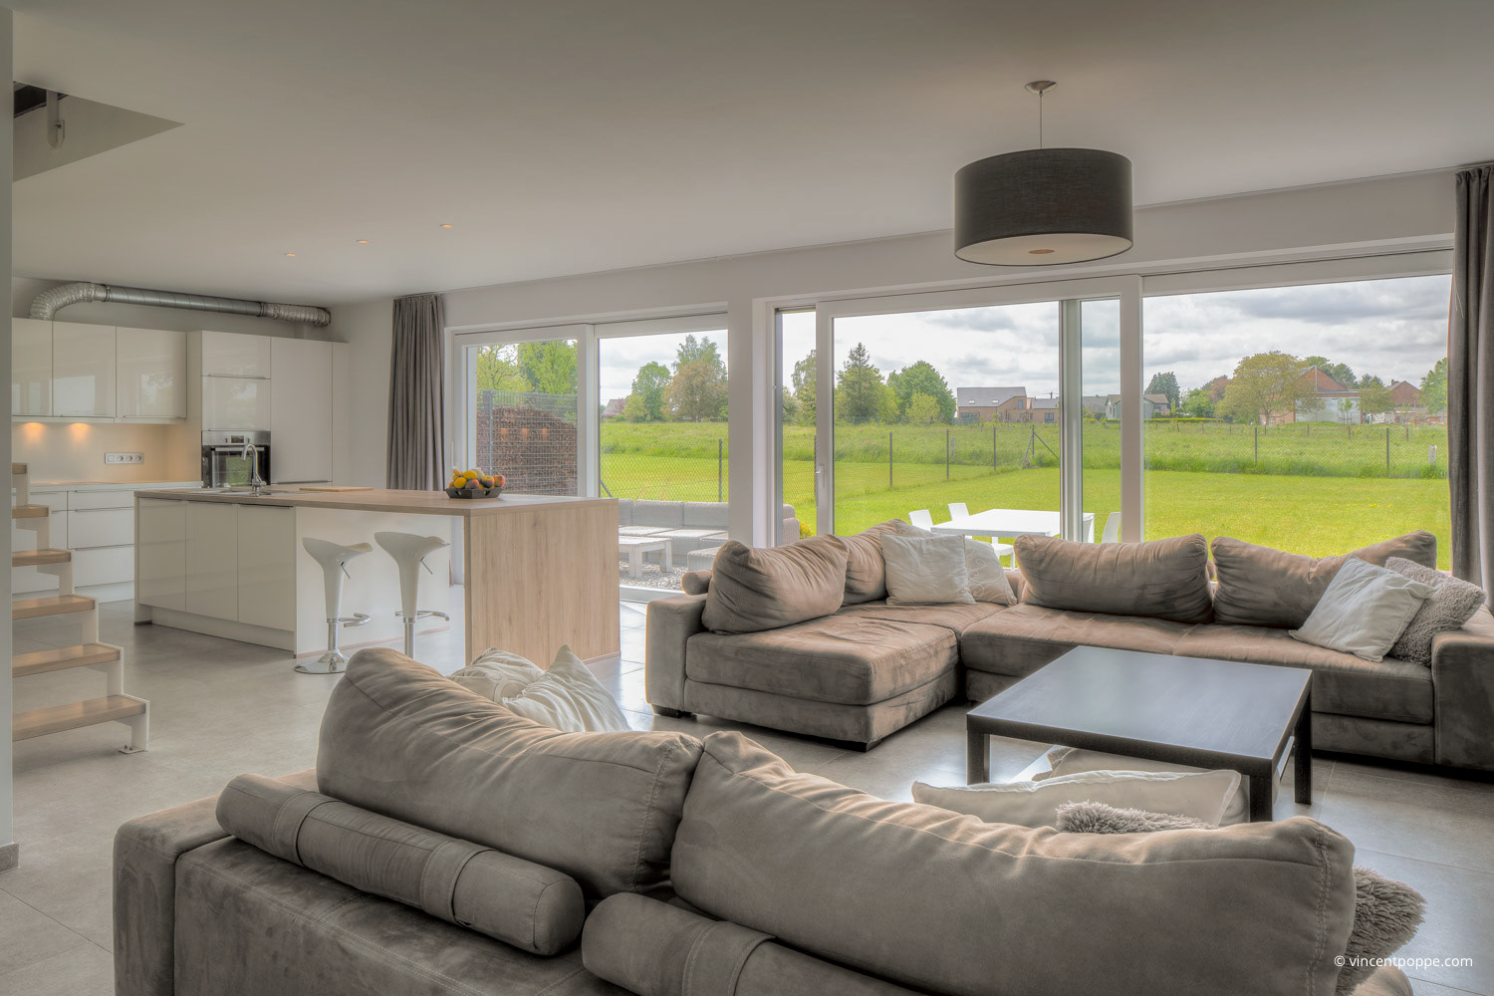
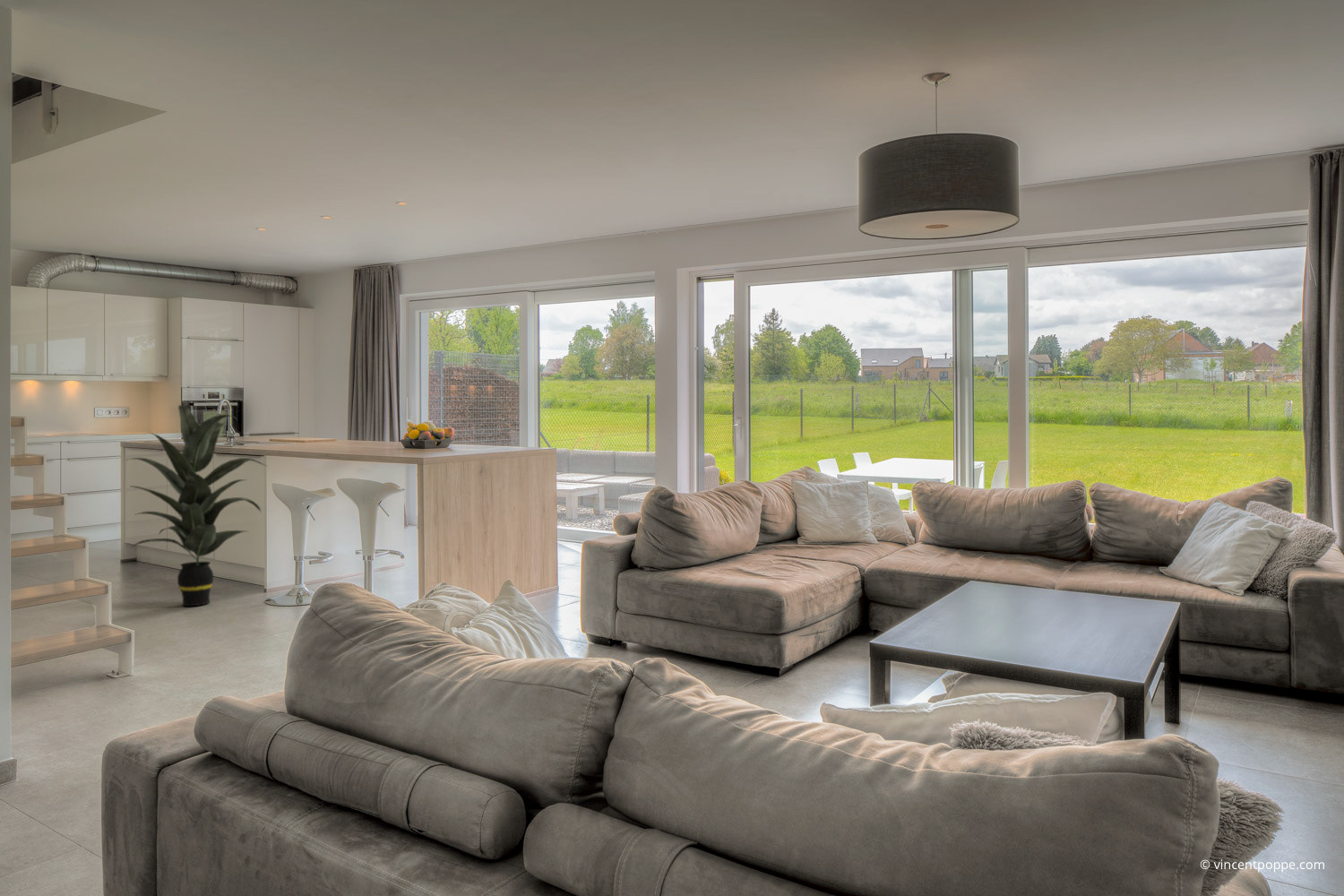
+ indoor plant [124,404,270,607]
